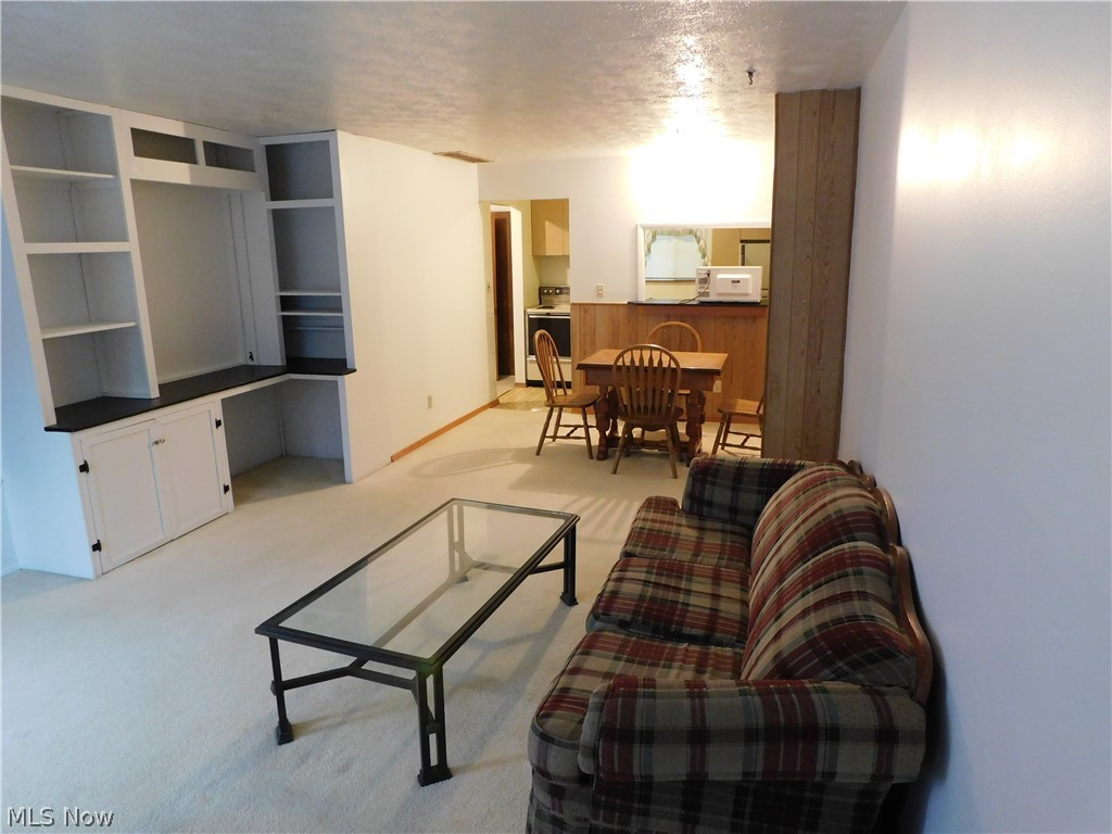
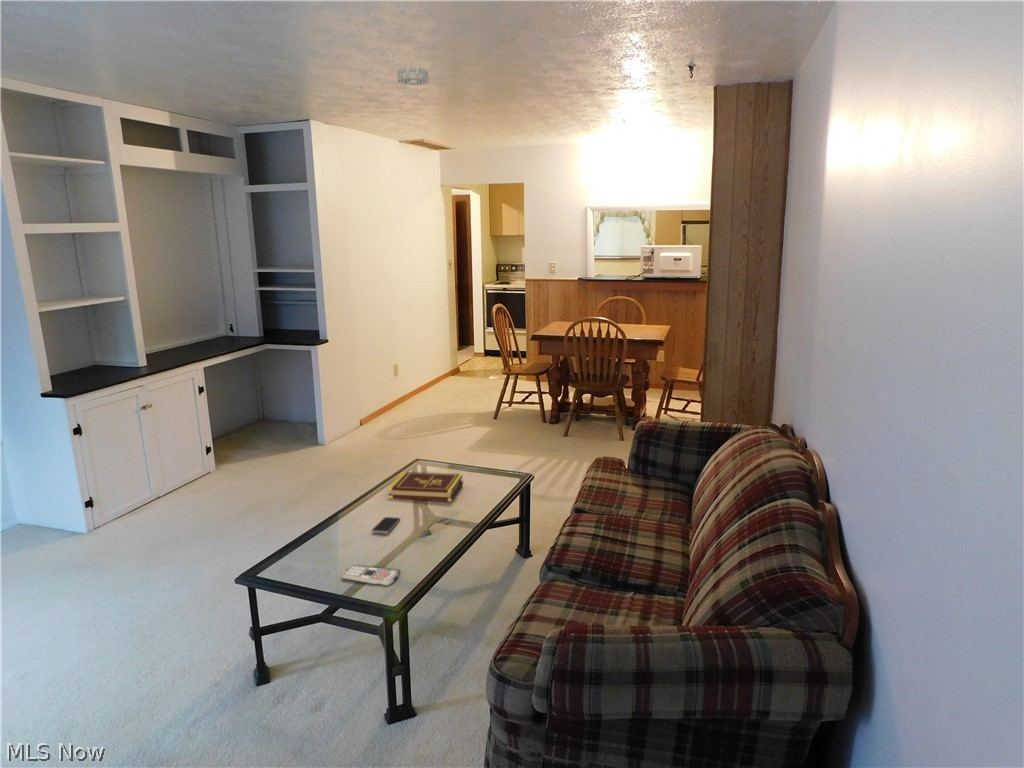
+ smartphone [371,516,401,534]
+ smoke detector [396,66,429,86]
+ book [387,471,464,502]
+ remote control [341,565,400,587]
